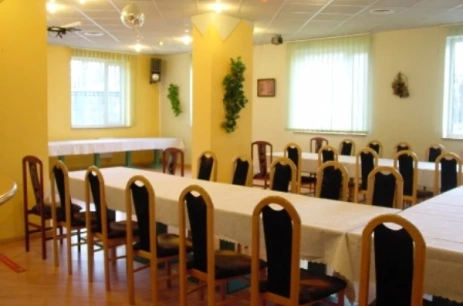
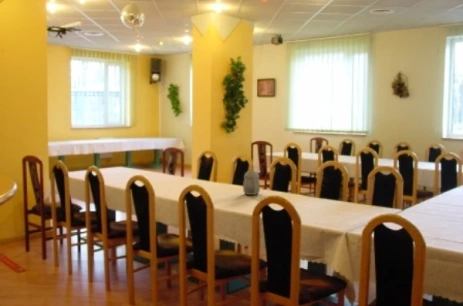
+ teapot [242,167,261,196]
